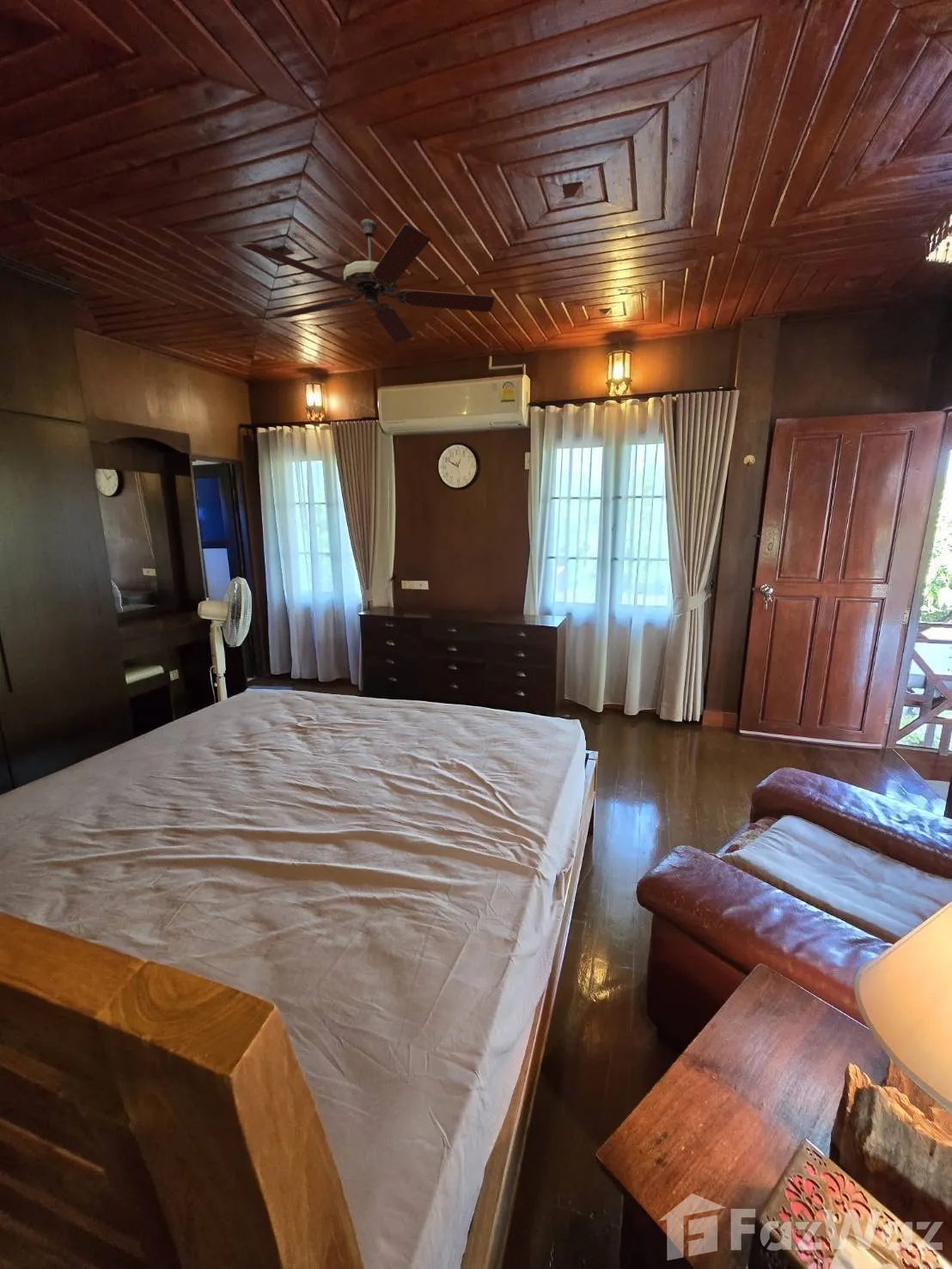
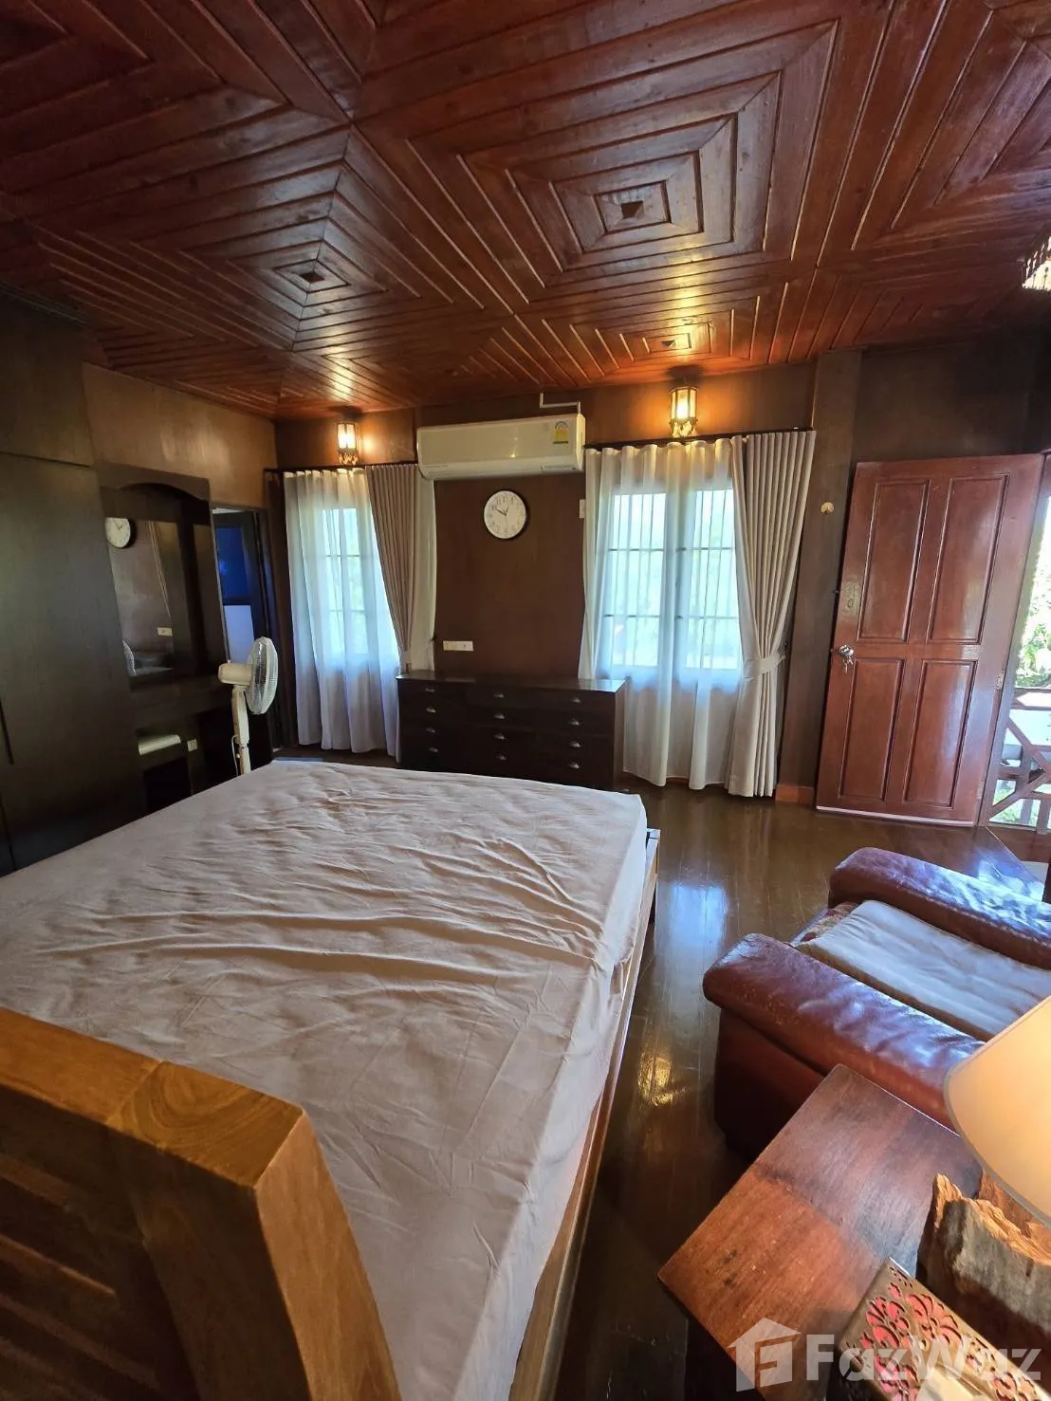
- ceiling fan [240,218,496,344]
